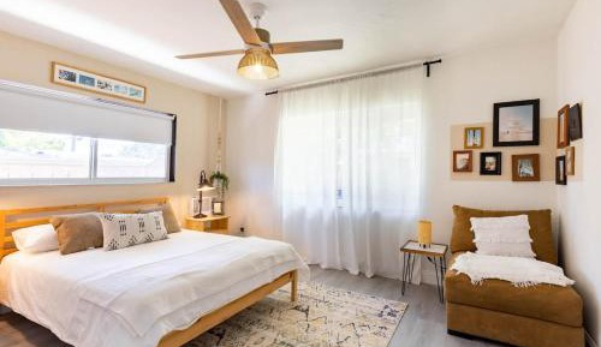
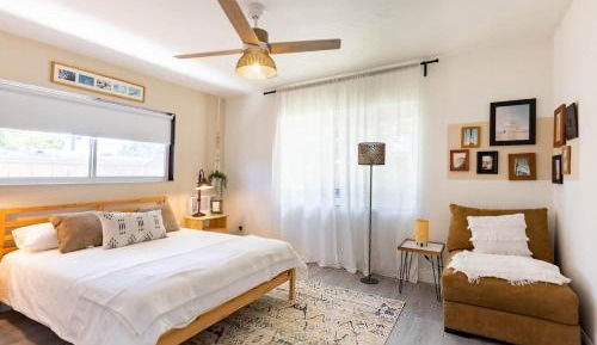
+ floor lamp [357,141,387,285]
